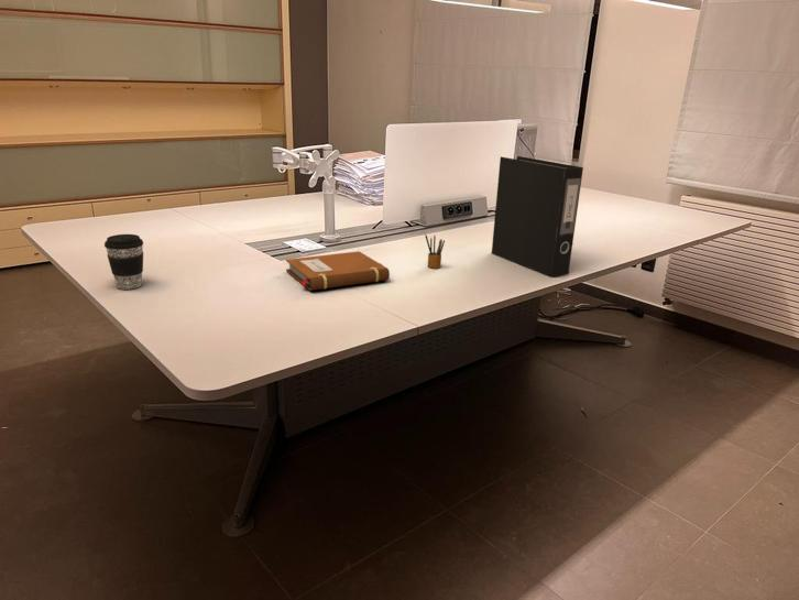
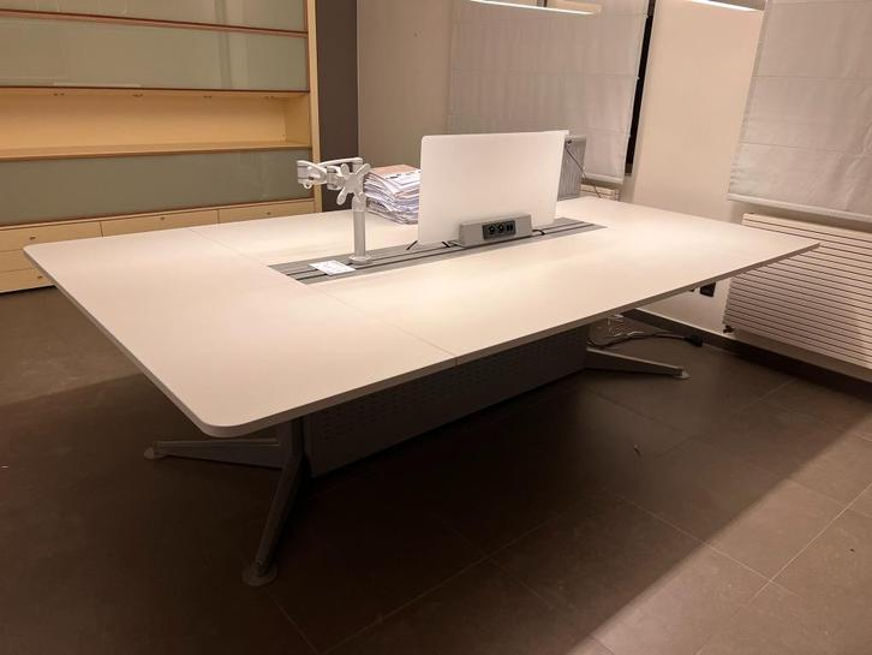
- binder [491,155,584,277]
- coffee cup [103,233,144,291]
- pencil box [425,234,446,270]
- notebook [285,250,391,292]
